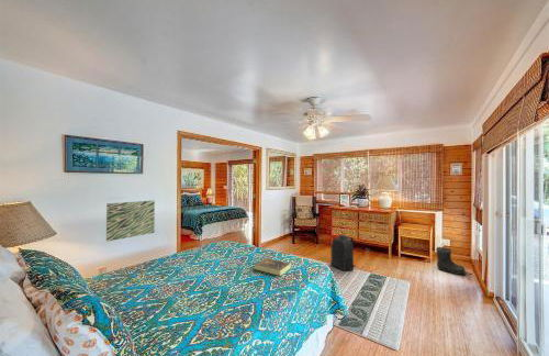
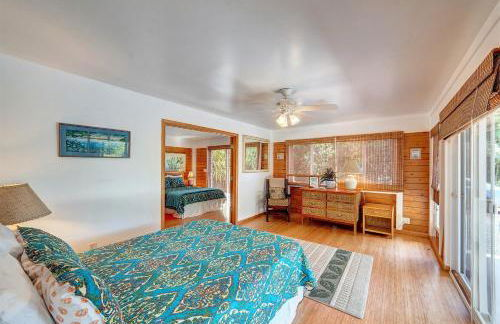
- wall art [105,199,156,243]
- book [254,257,292,277]
- backpack [330,233,356,271]
- boots [435,246,467,276]
